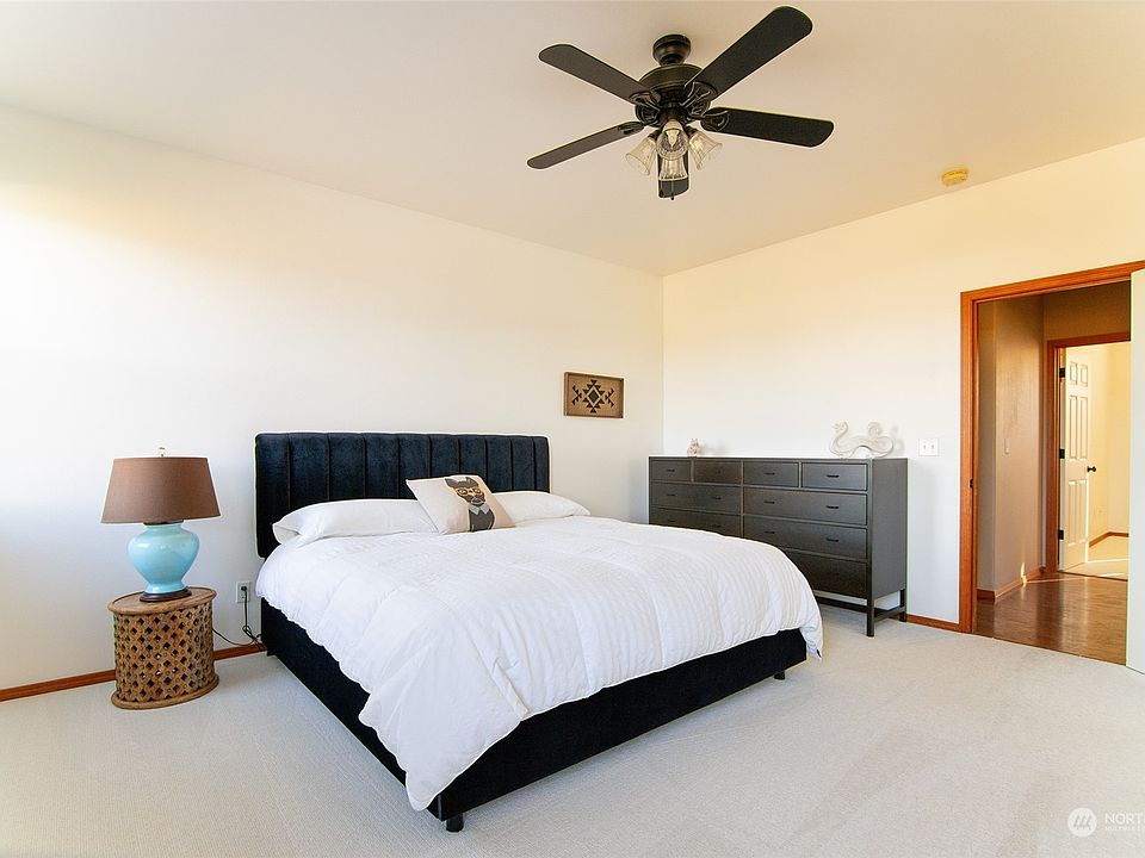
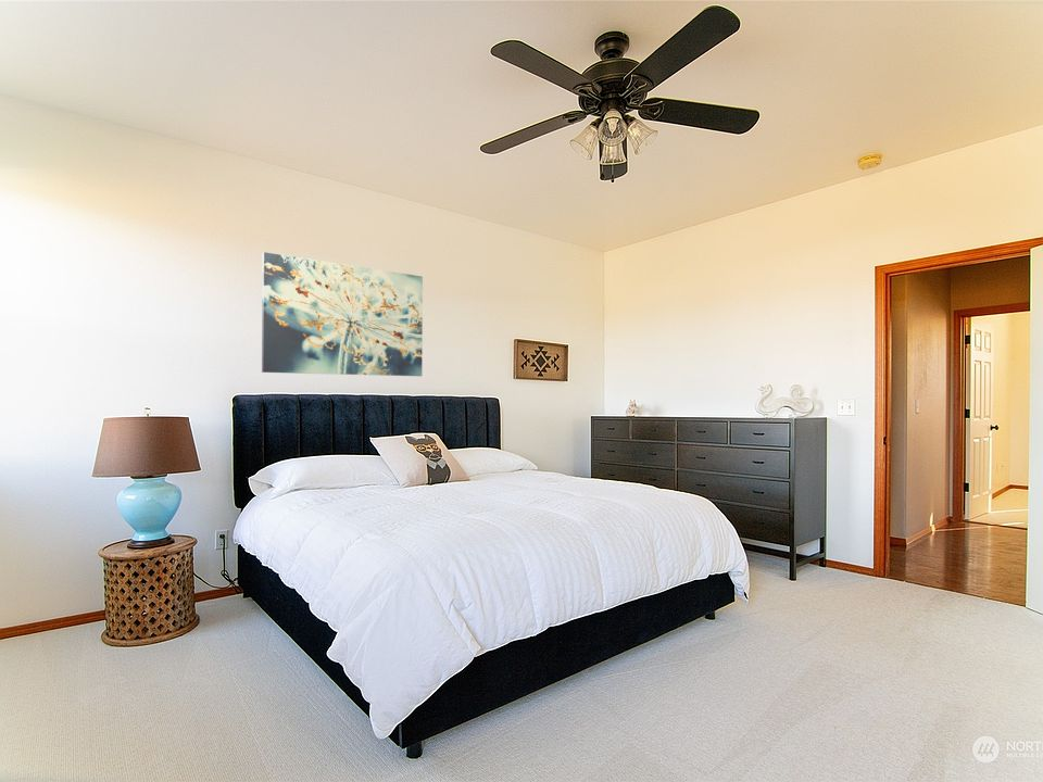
+ wall art [261,251,424,377]
